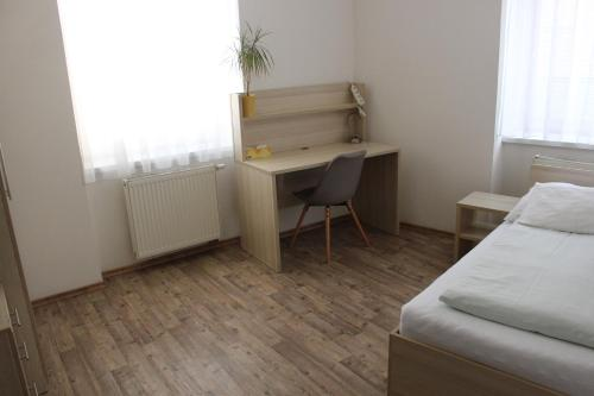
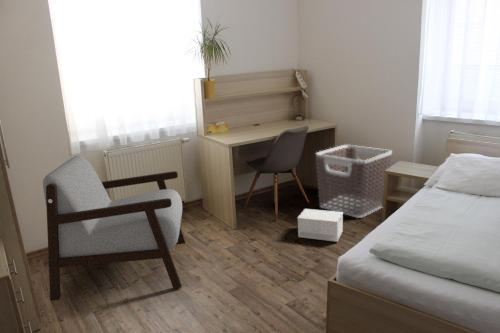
+ cardboard box [296,208,344,243]
+ clothes hamper [315,144,393,219]
+ armchair [42,155,186,302]
